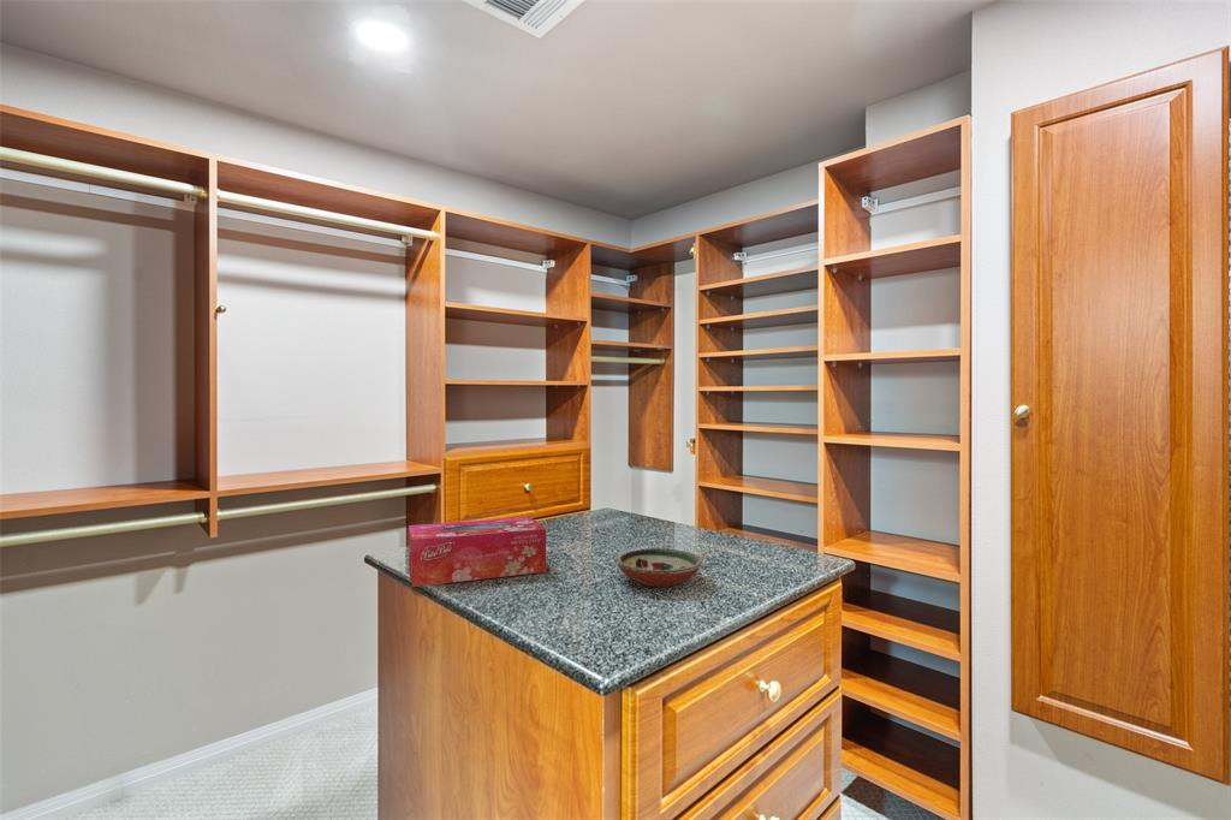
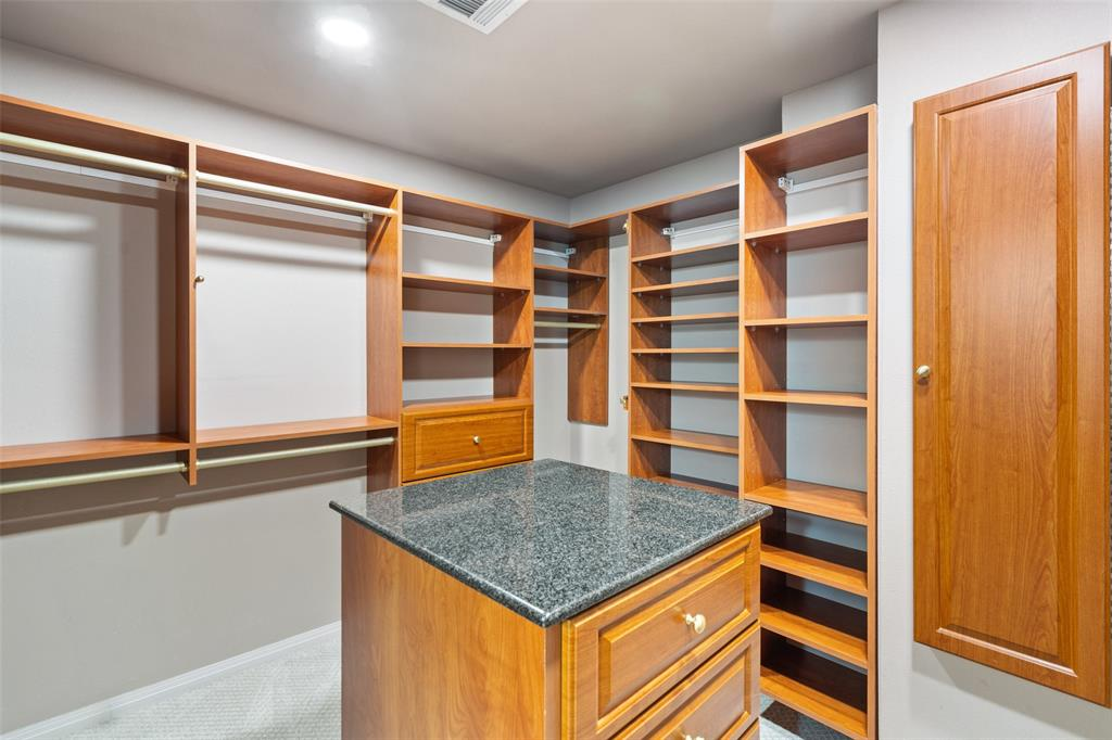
- decorative bowl [616,547,704,588]
- tissue box [408,516,547,588]
